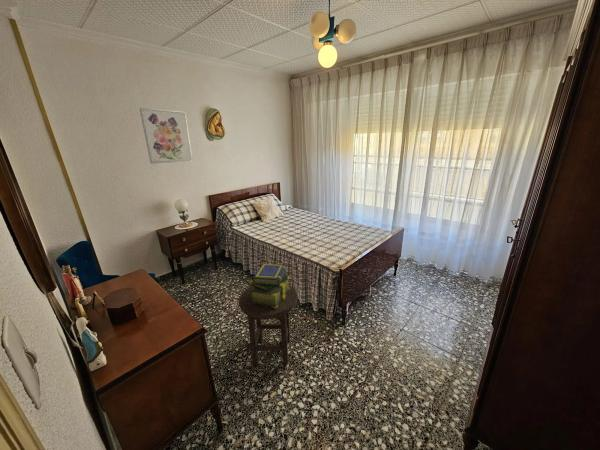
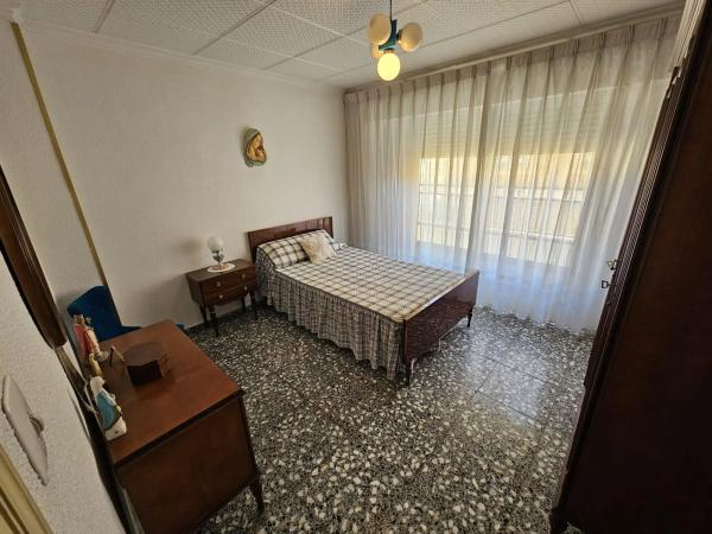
- stool [238,284,299,366]
- wall art [139,107,194,165]
- stack of books [248,263,291,308]
